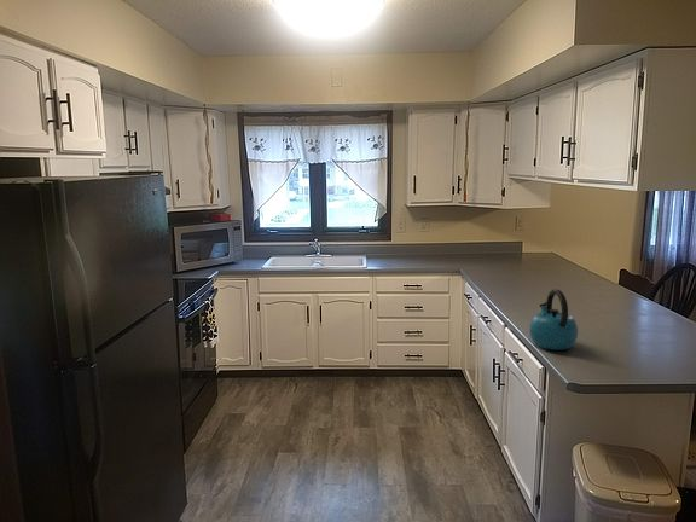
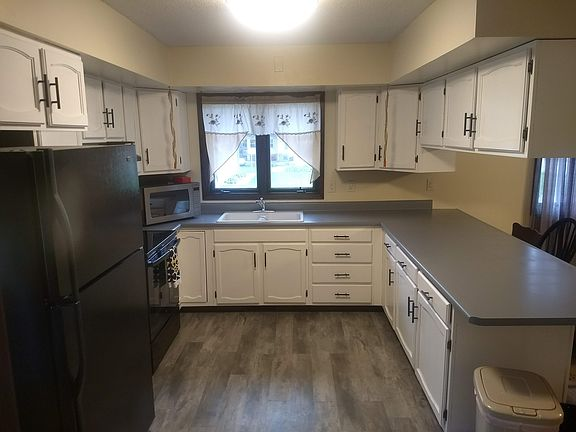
- kettle [528,288,579,352]
